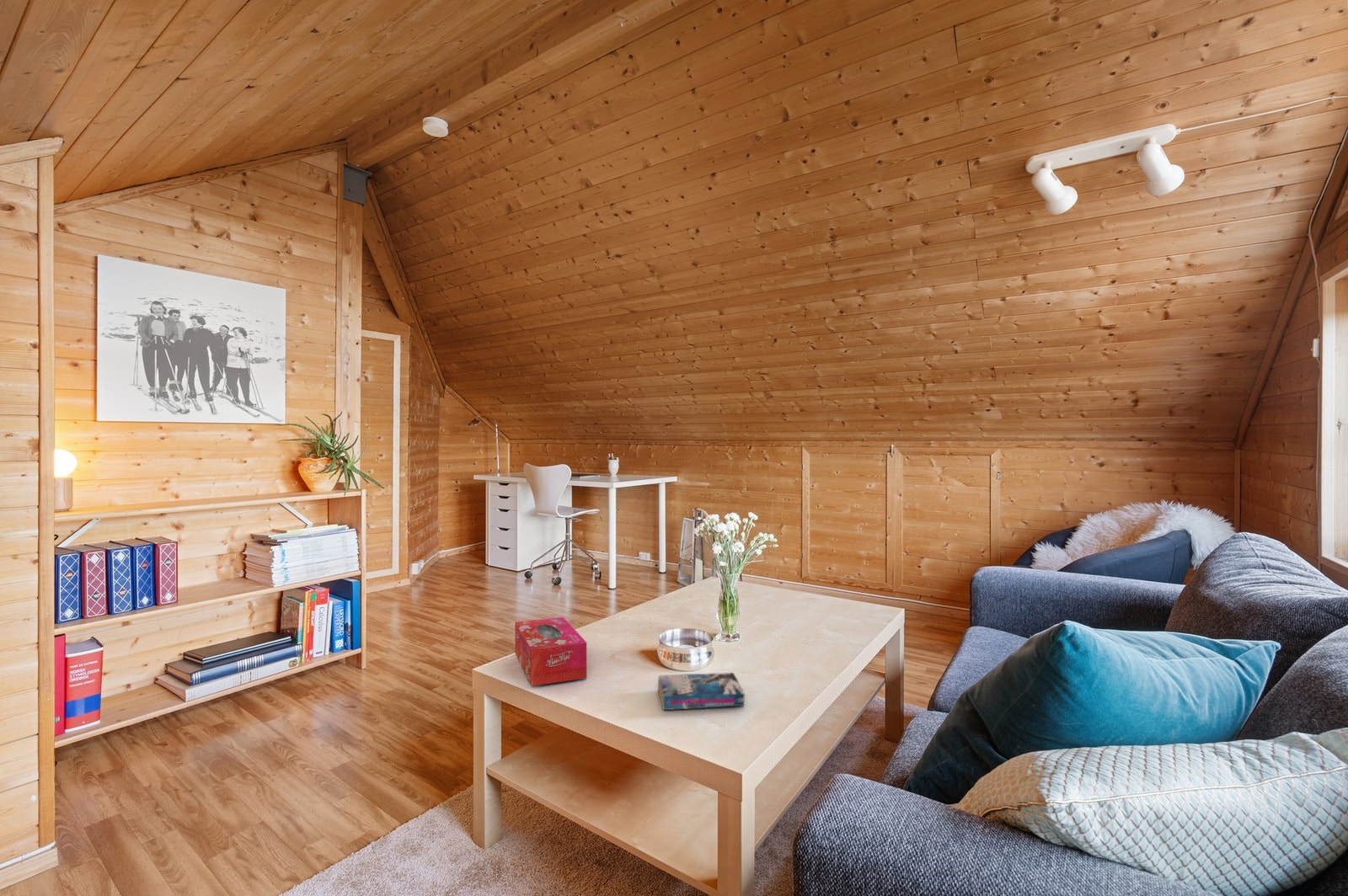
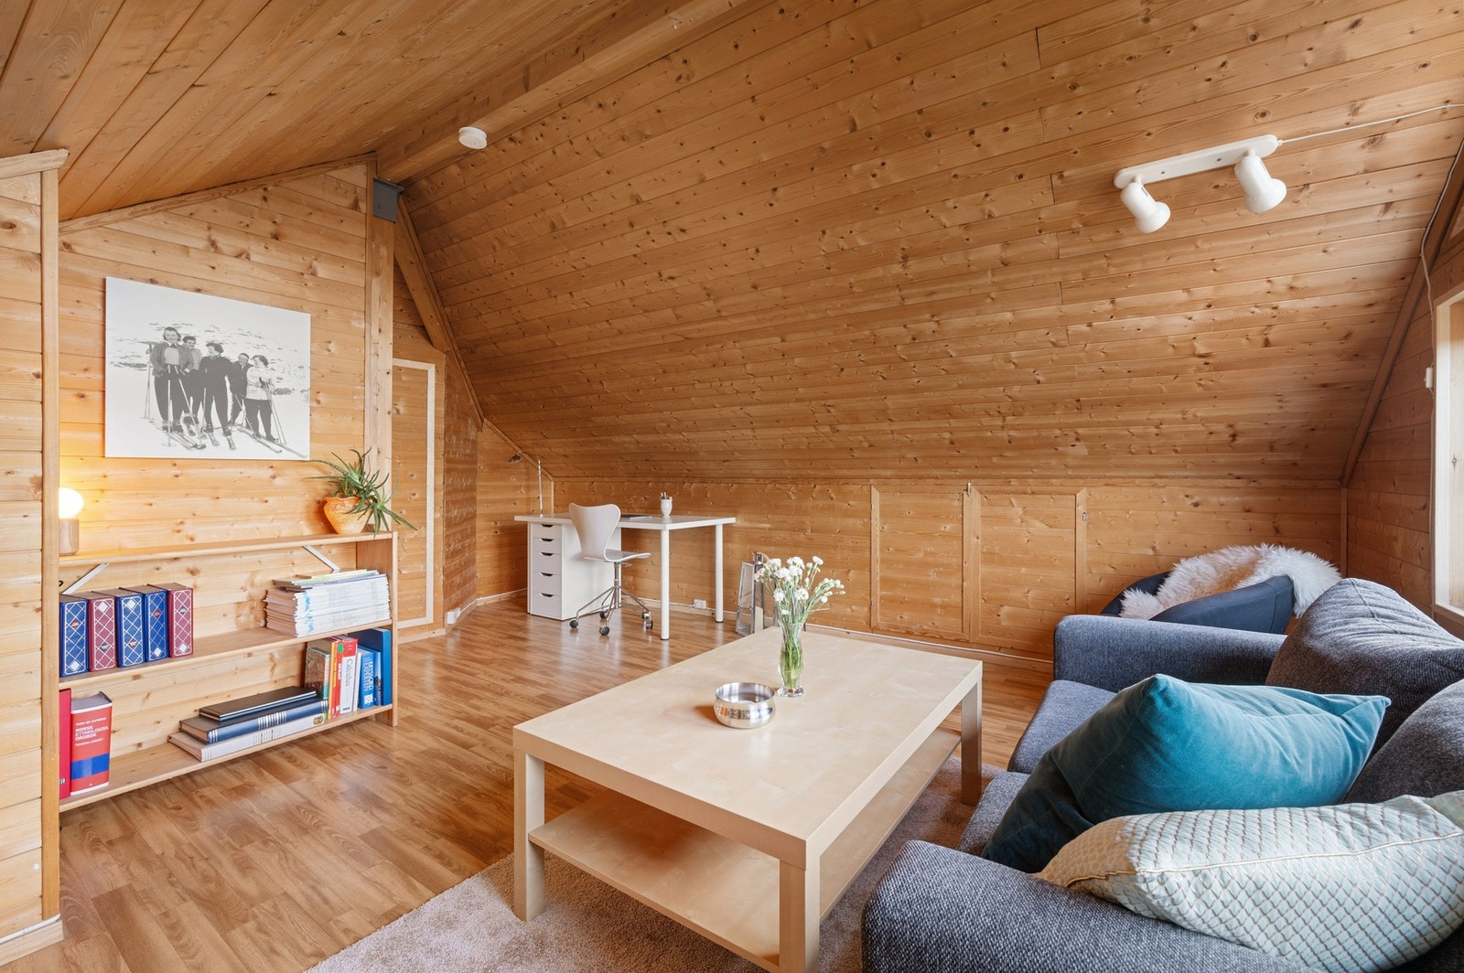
- tissue box [514,616,587,687]
- book [657,672,746,711]
